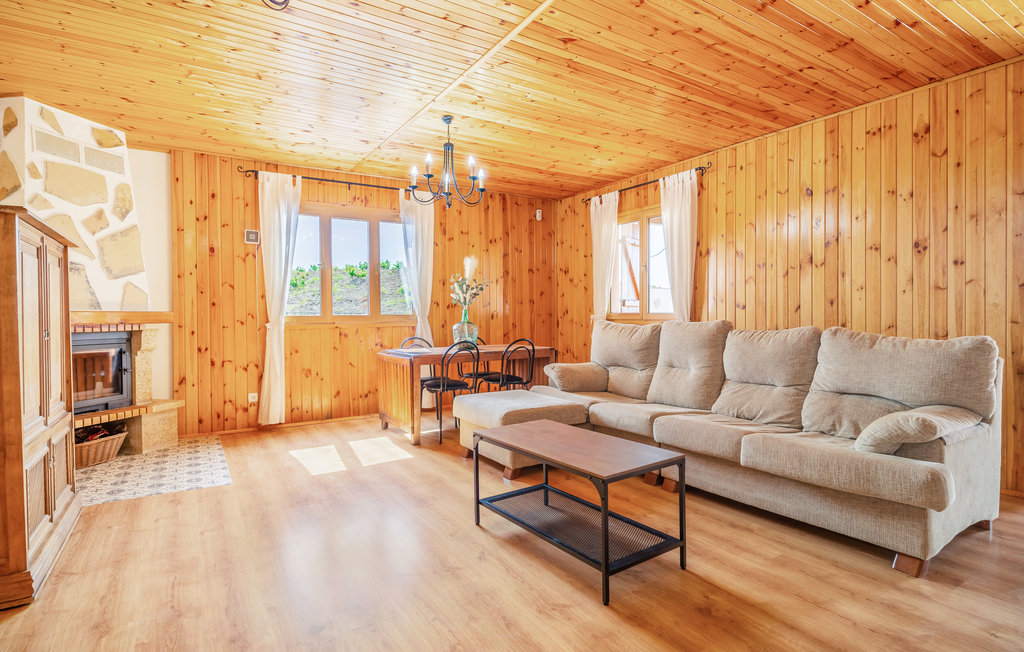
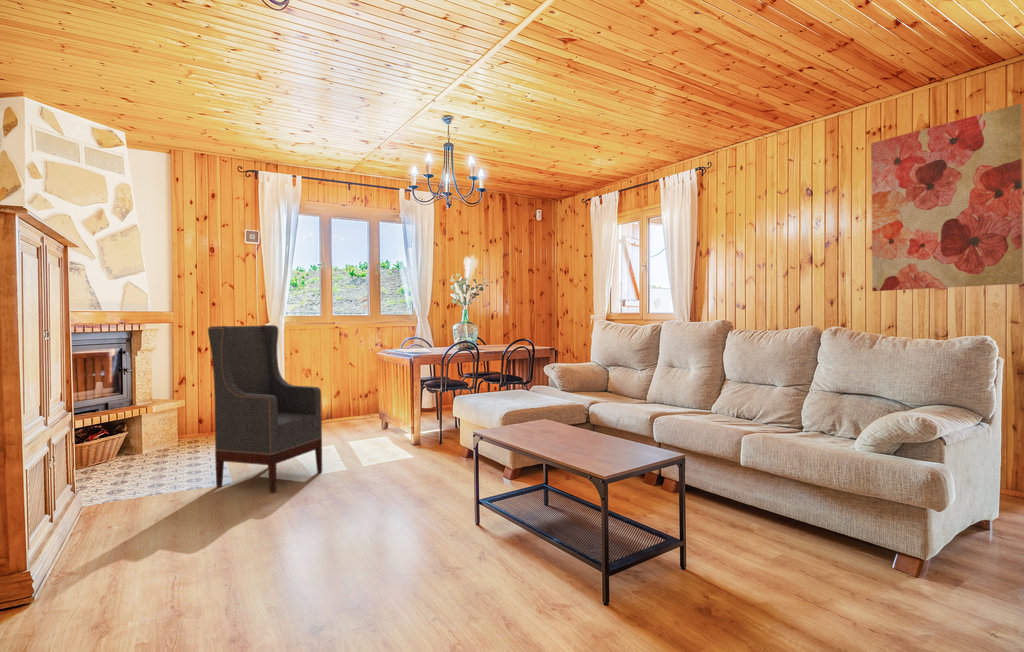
+ wall art [870,103,1024,292]
+ armchair [207,324,323,493]
